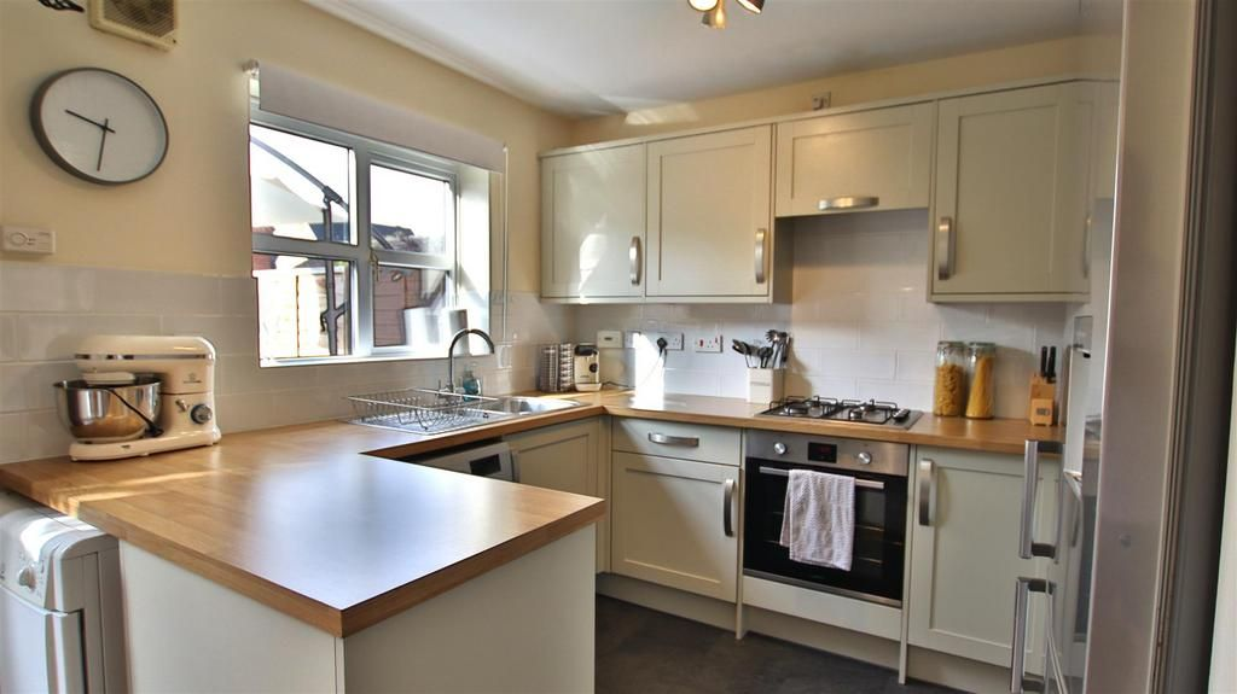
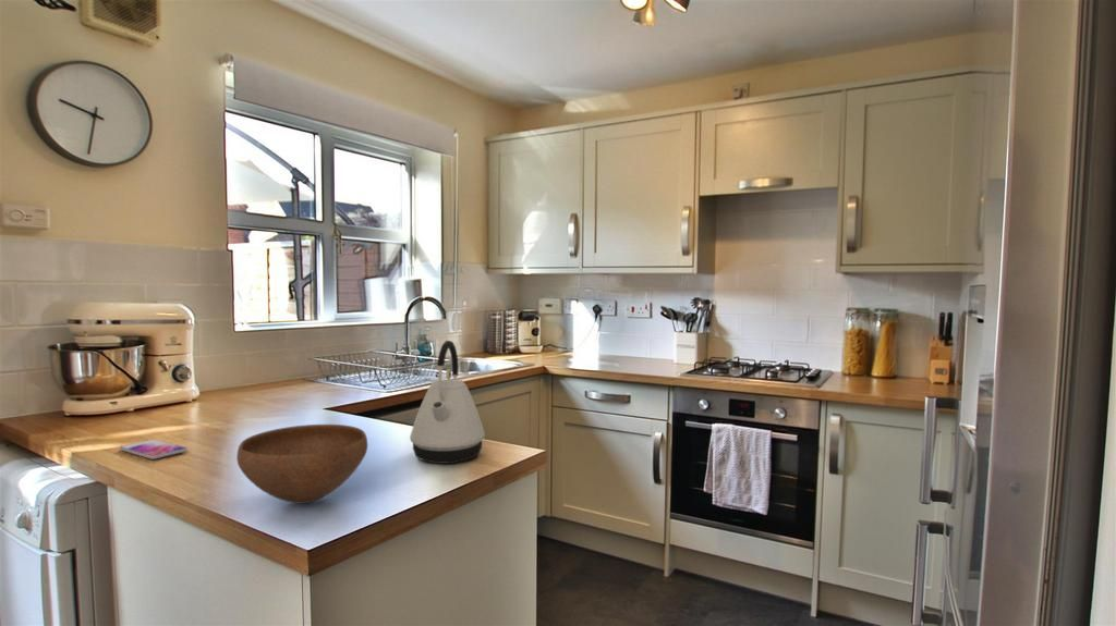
+ bowl [235,424,368,504]
+ smartphone [118,439,189,461]
+ kettle [409,340,486,465]
